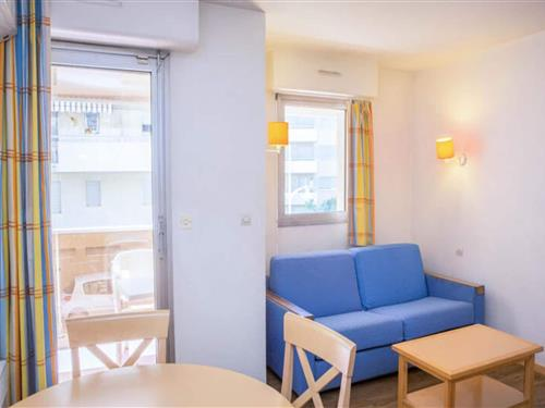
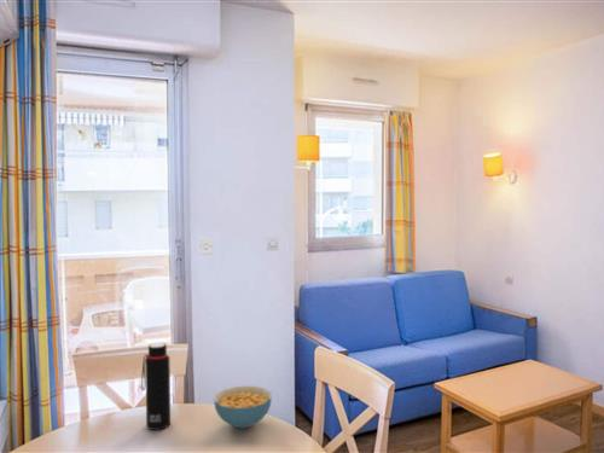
+ water bottle [140,342,172,431]
+ cereal bowl [213,385,273,430]
